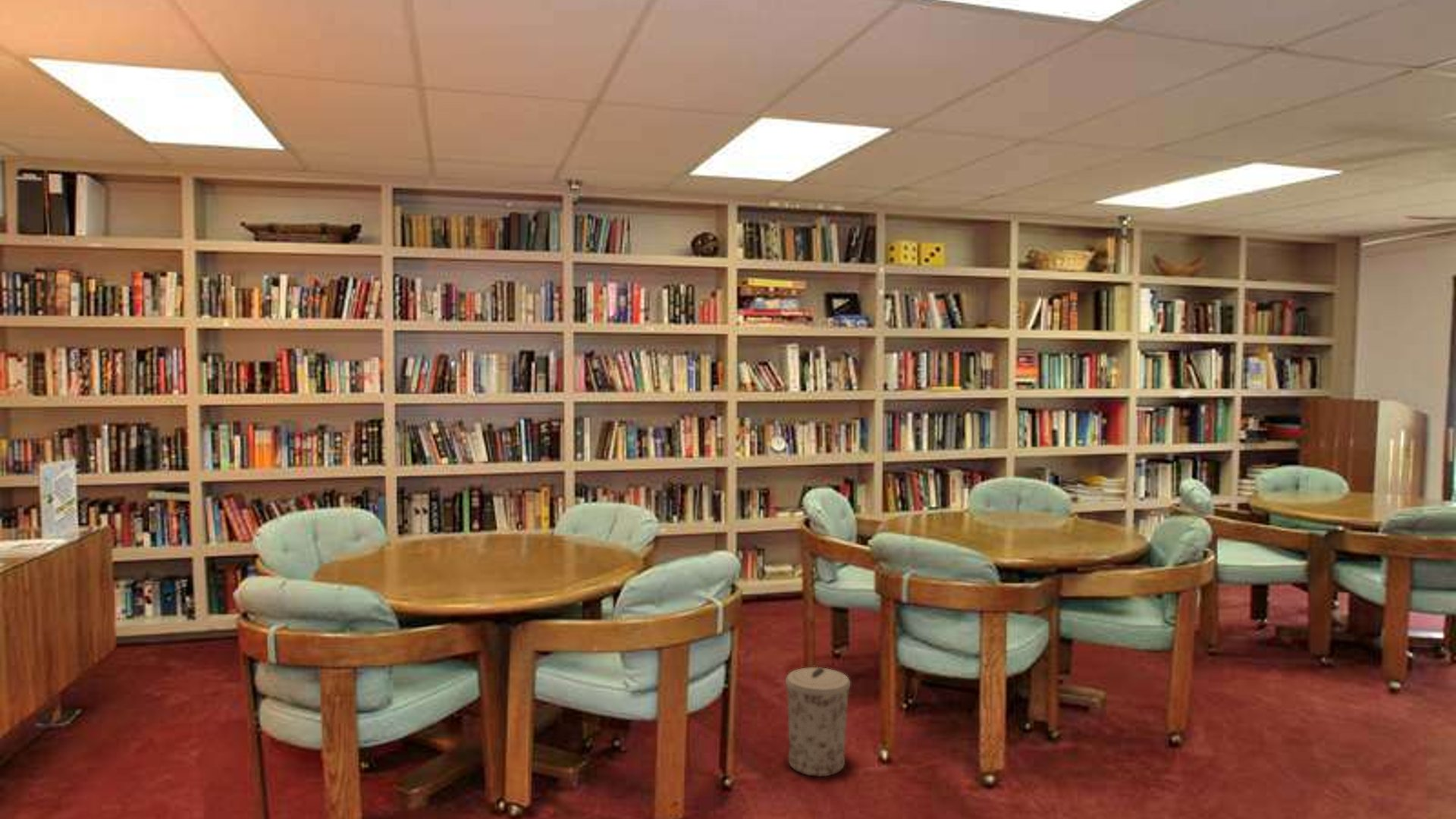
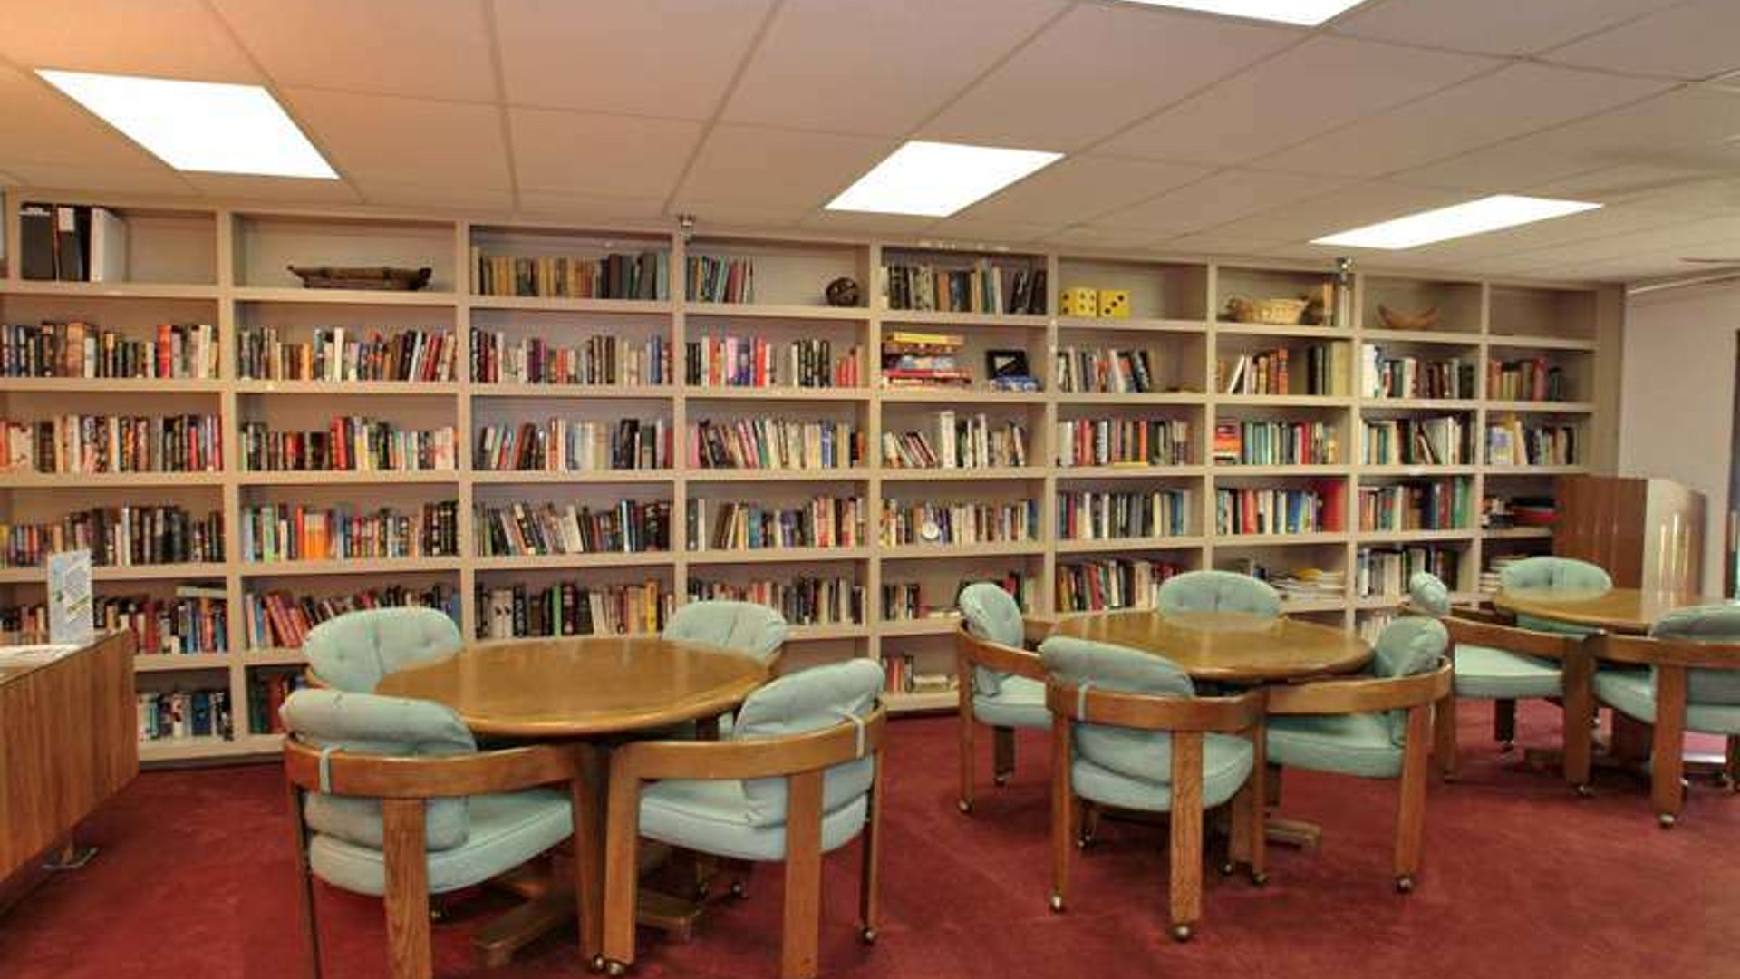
- trash can [785,667,851,777]
